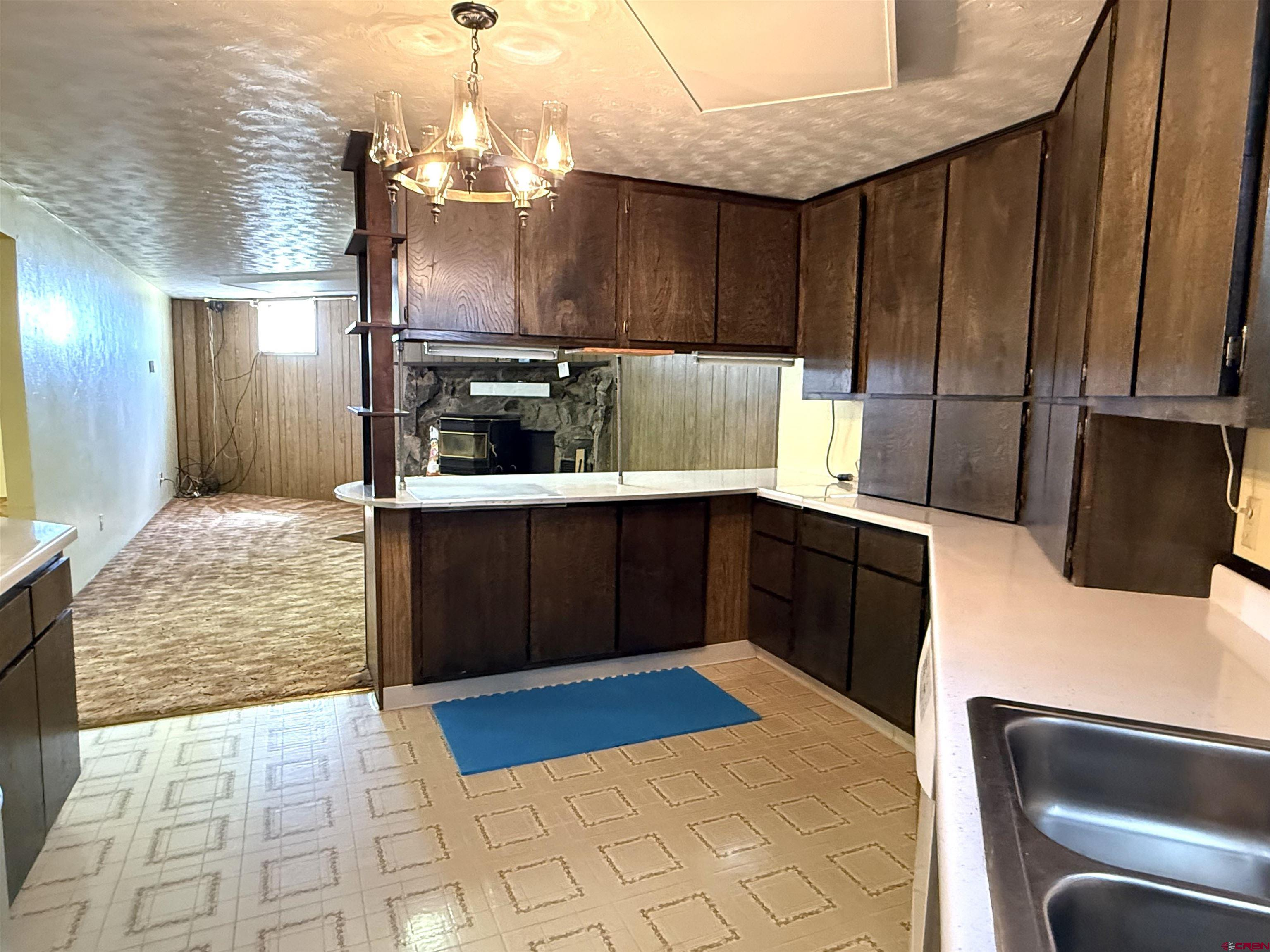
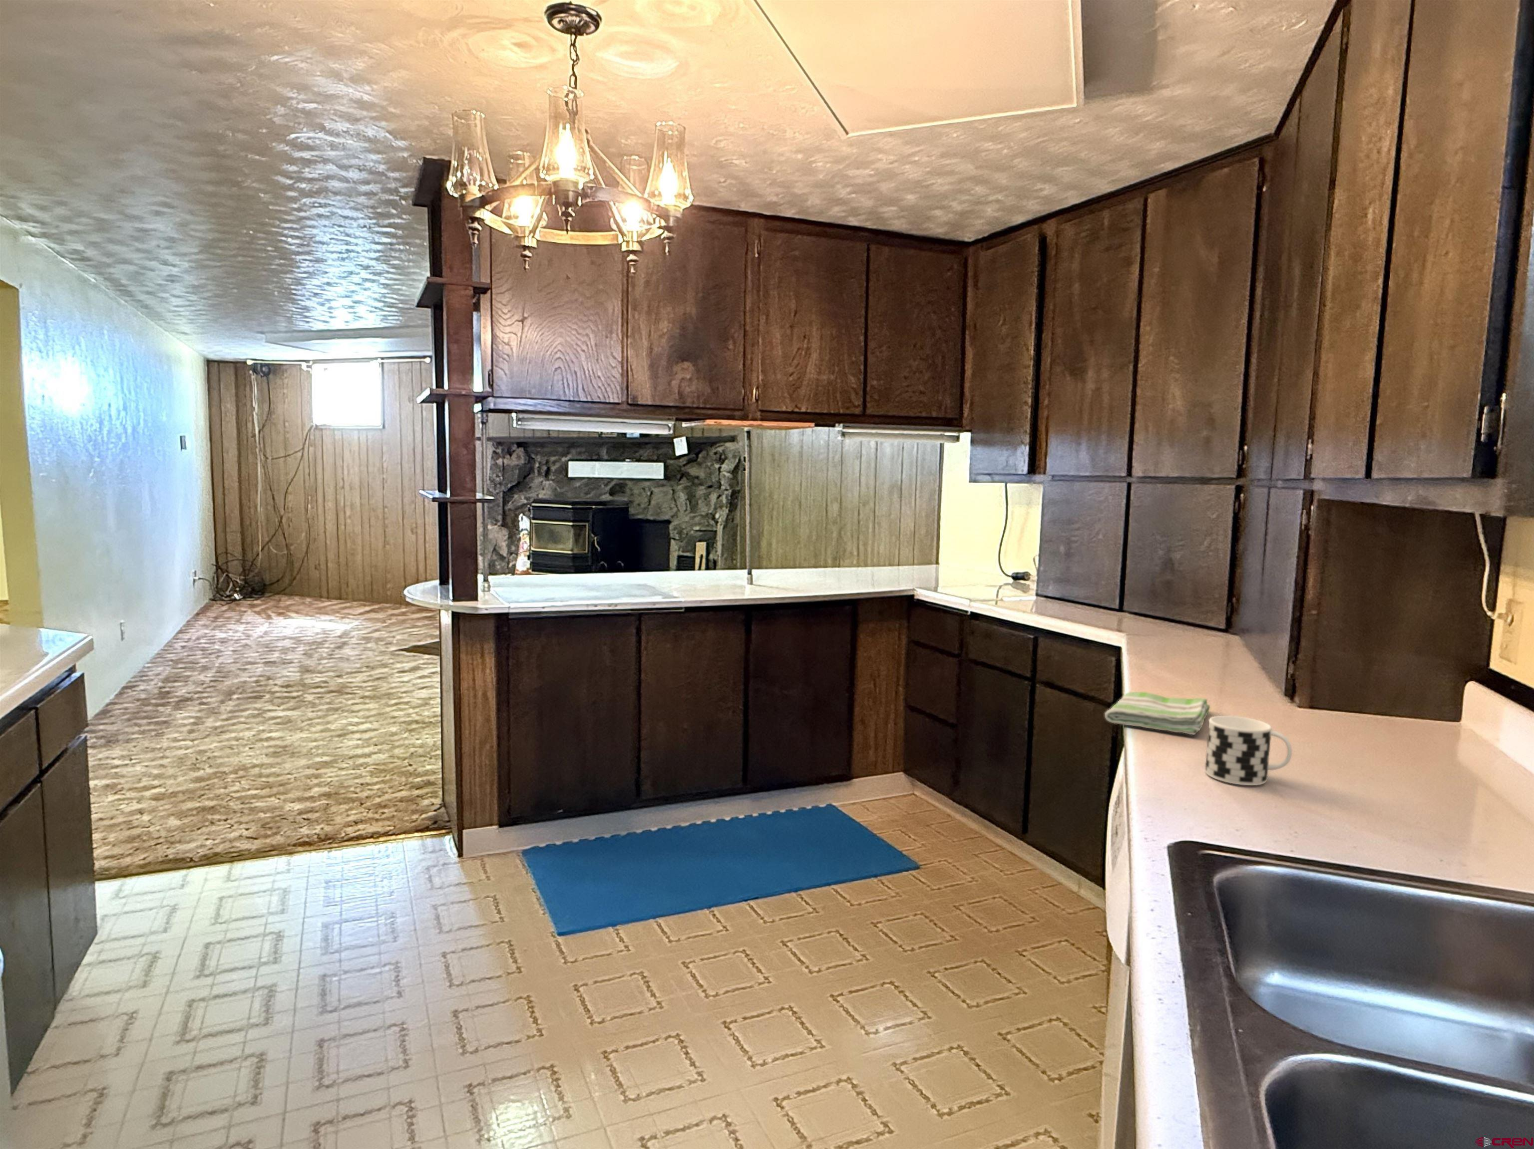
+ dish towel [1104,692,1210,735]
+ cup [1205,716,1292,786]
